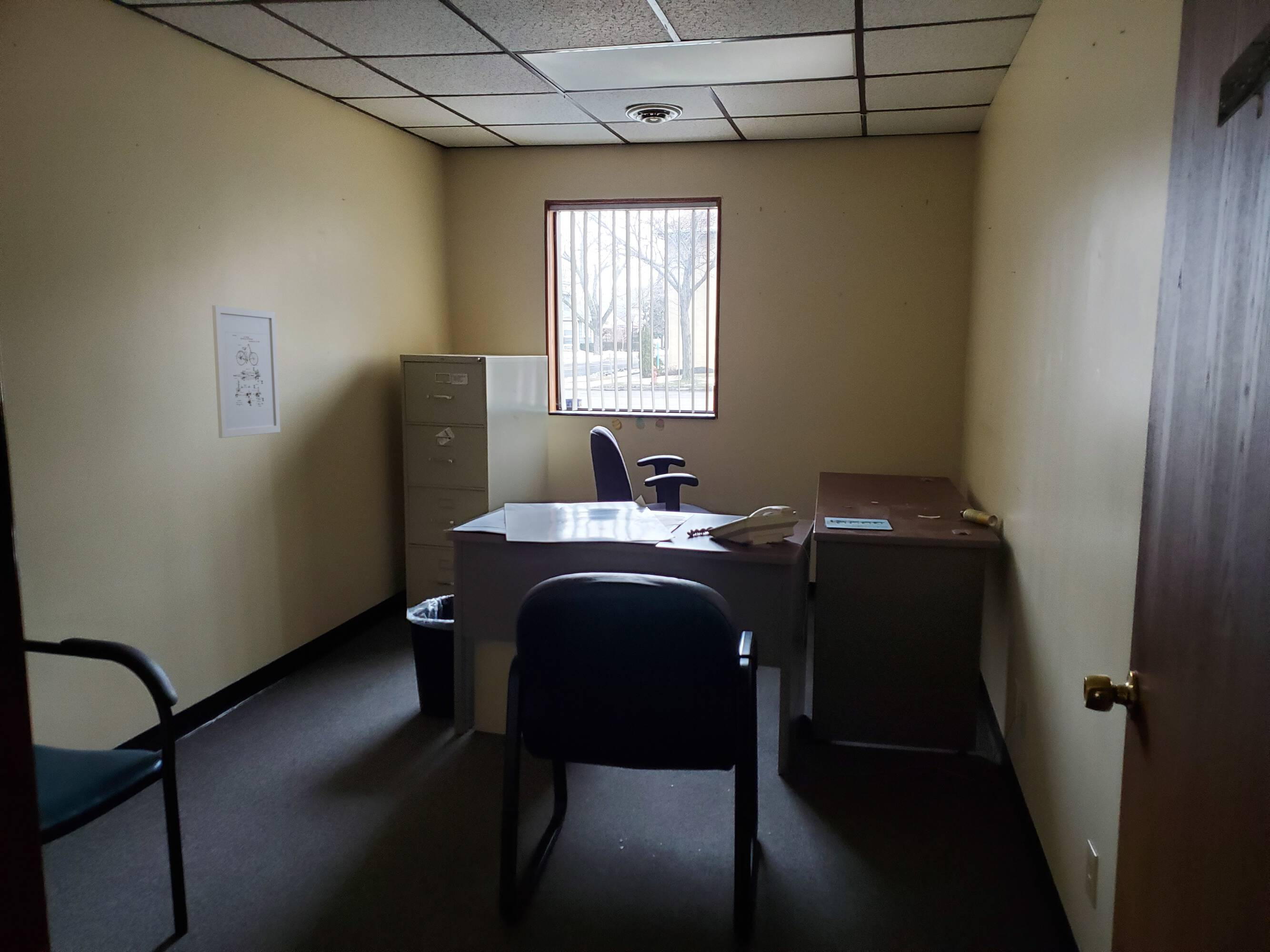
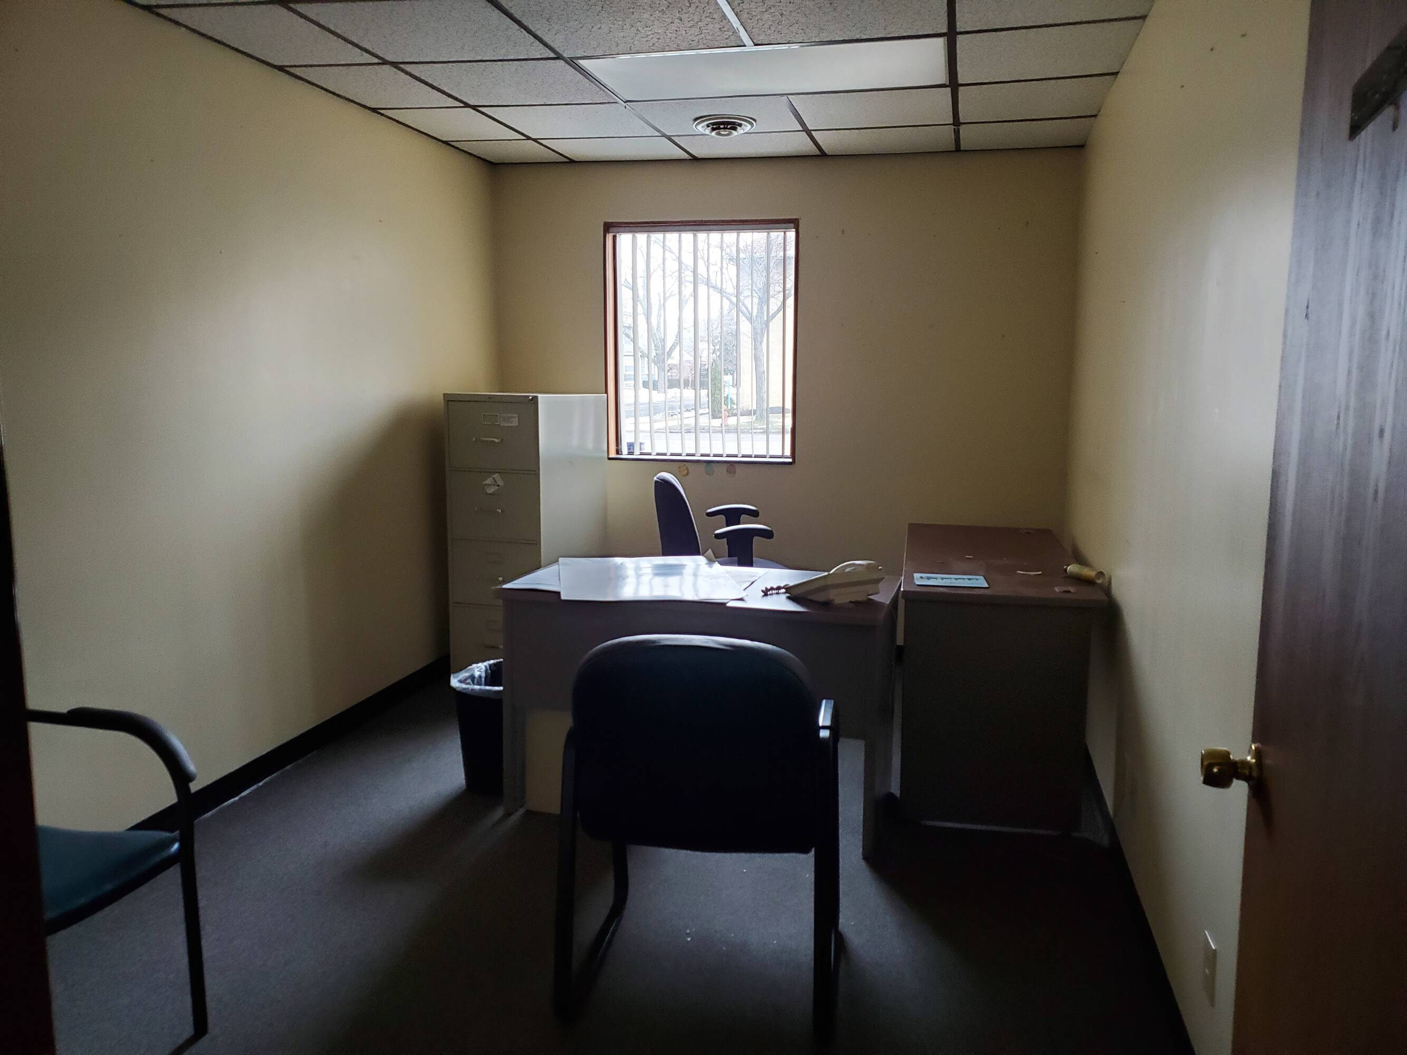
- wall art [211,305,281,438]
